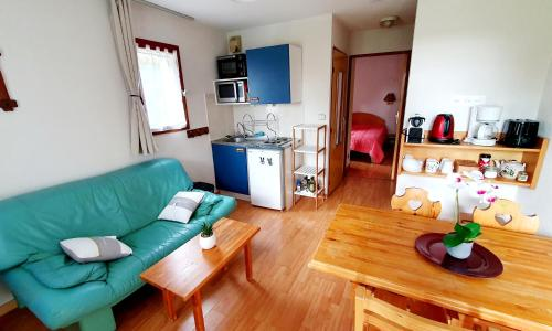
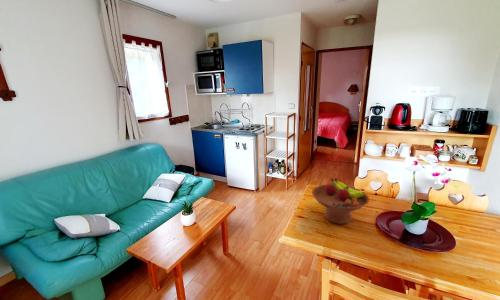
+ fruit bowl [311,177,370,225]
